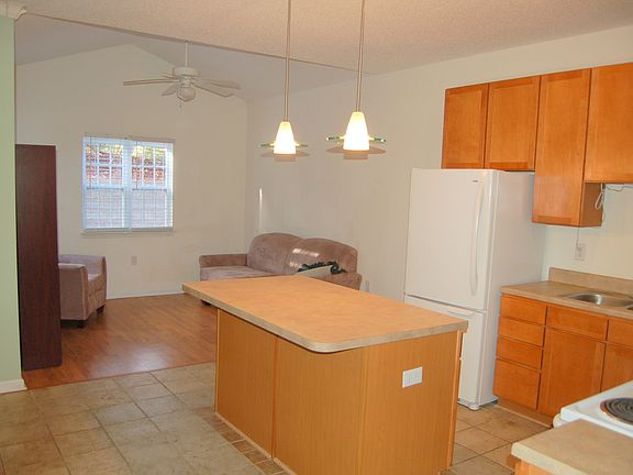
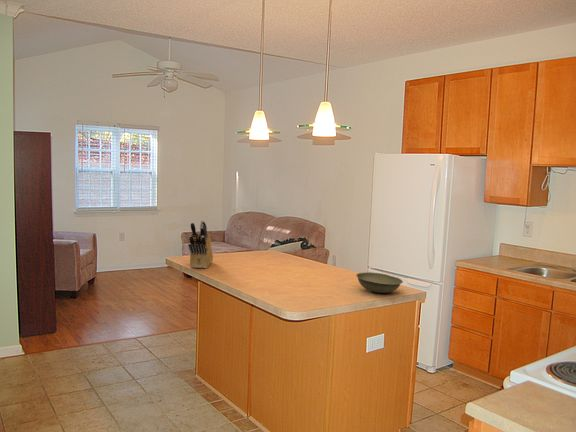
+ knife block [187,220,214,269]
+ bowl [355,271,404,294]
